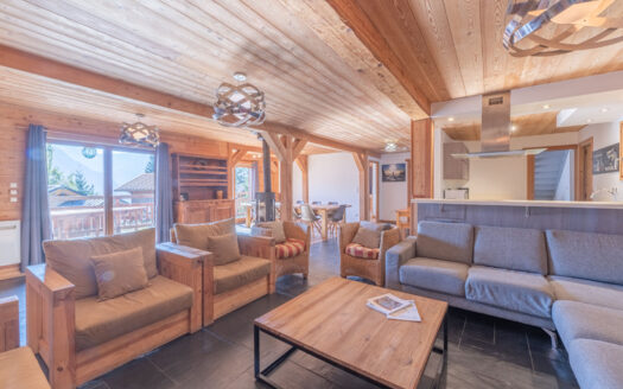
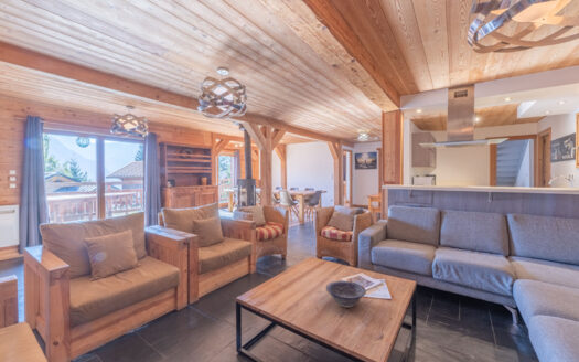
+ decorative bowl [325,279,367,309]
